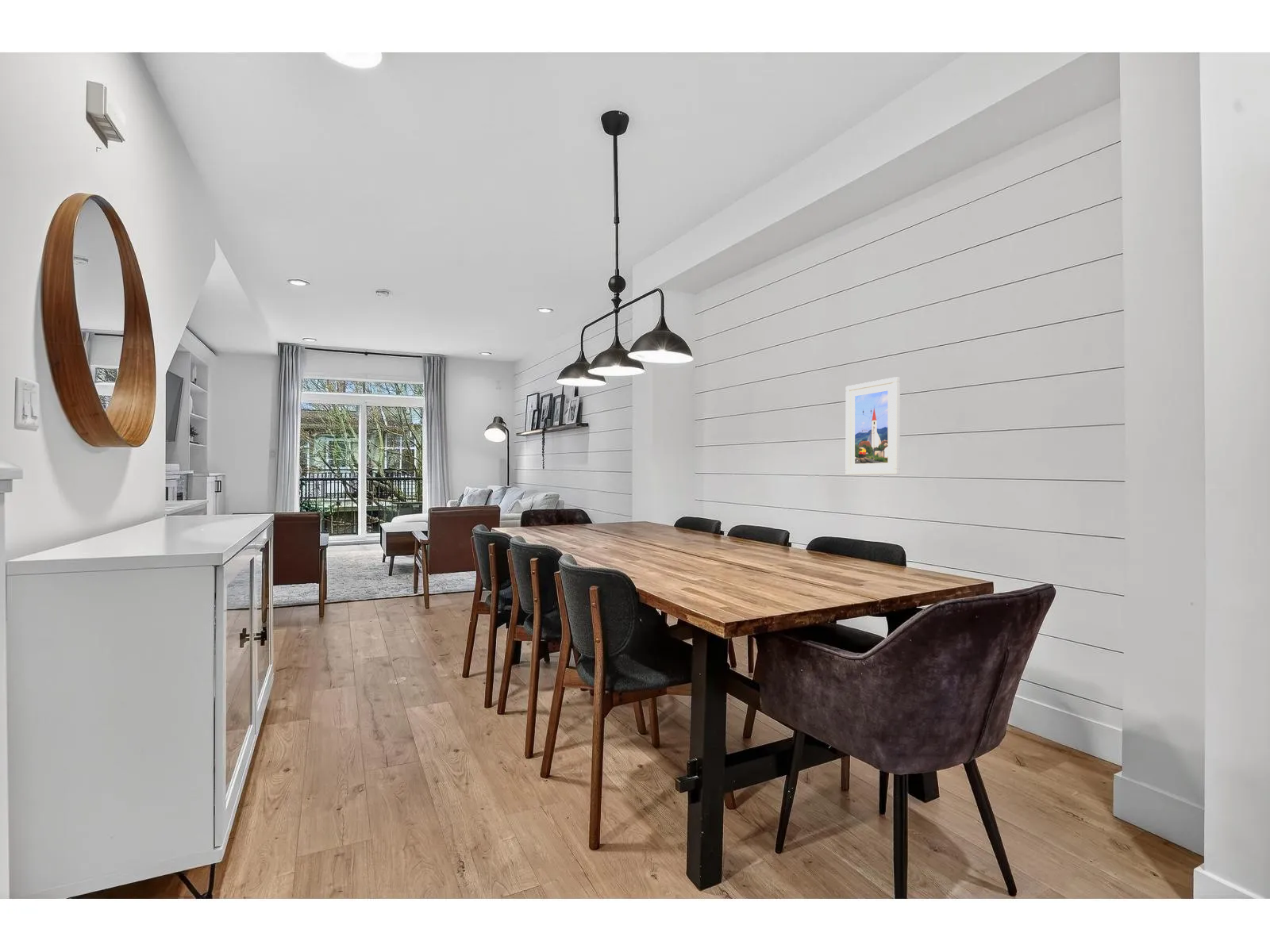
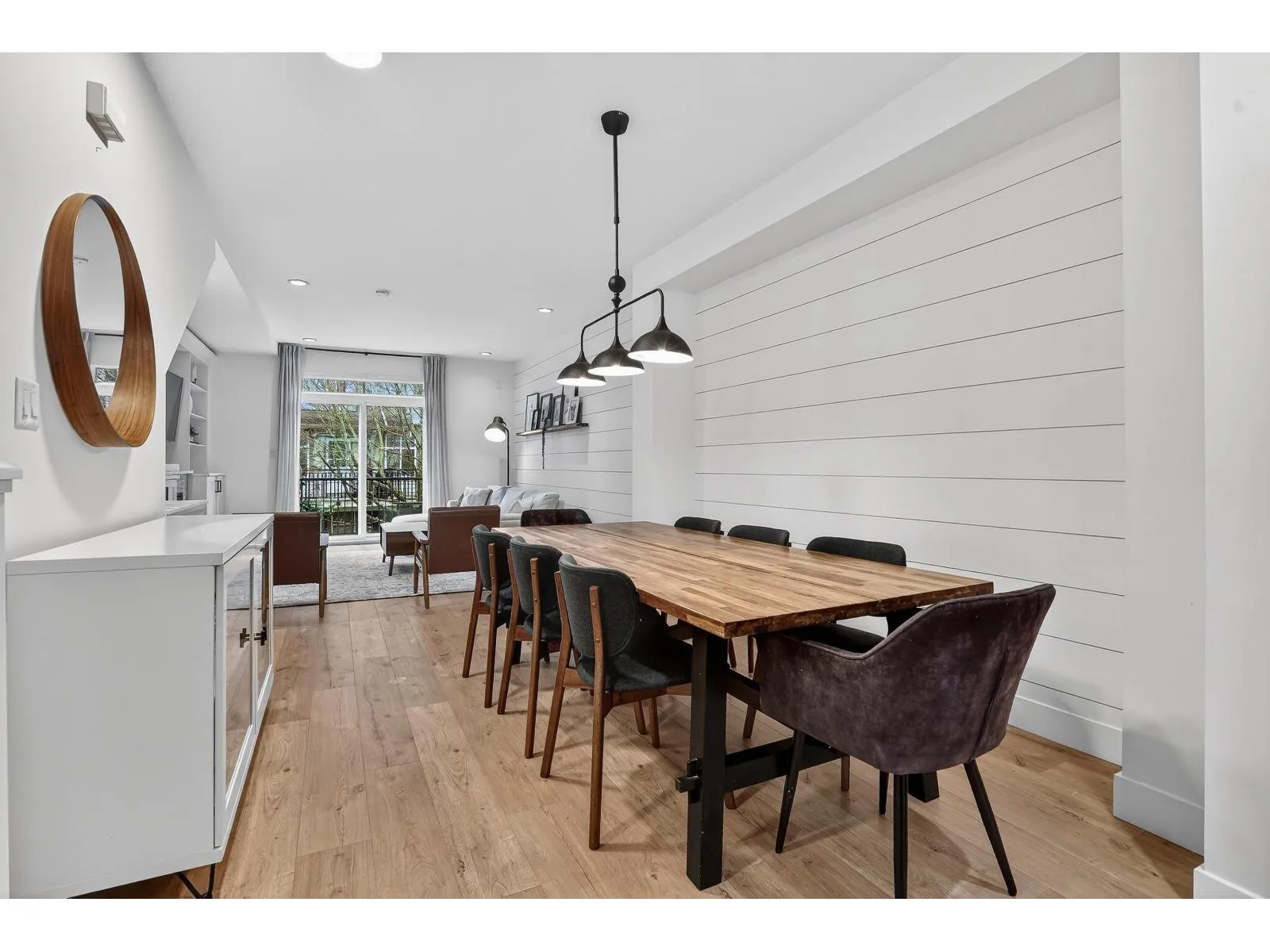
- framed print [845,376,901,476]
